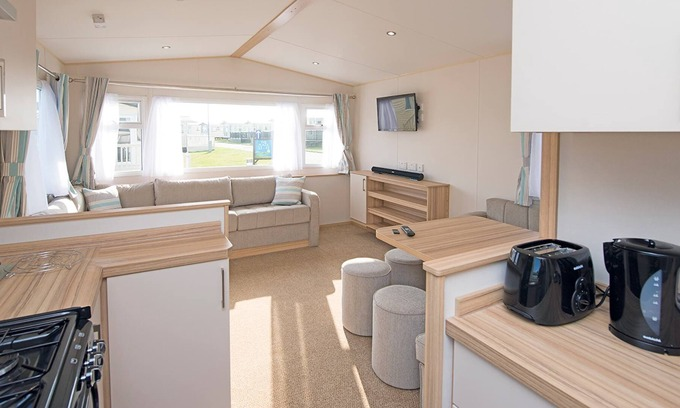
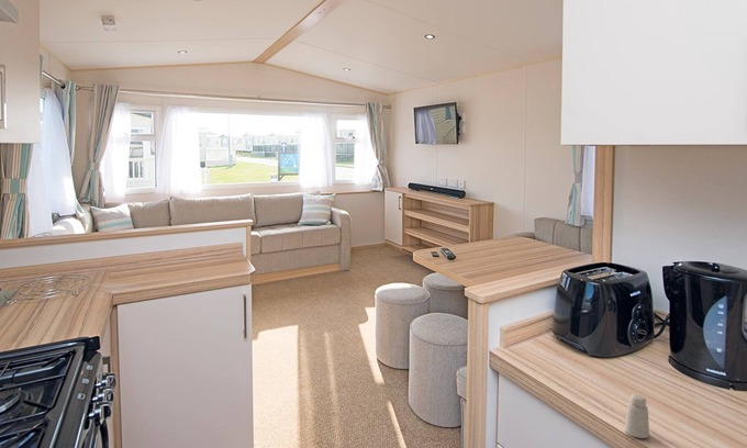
+ saltshaker [624,393,650,439]
